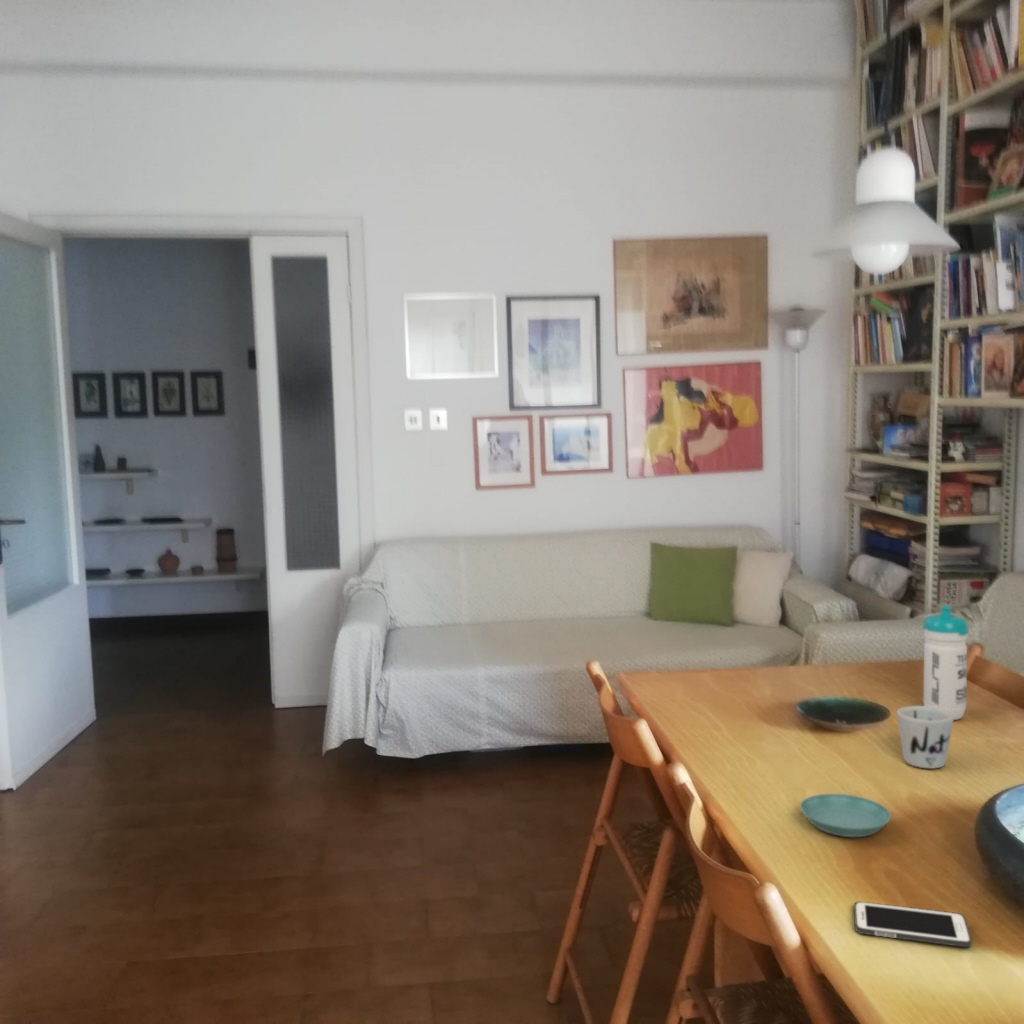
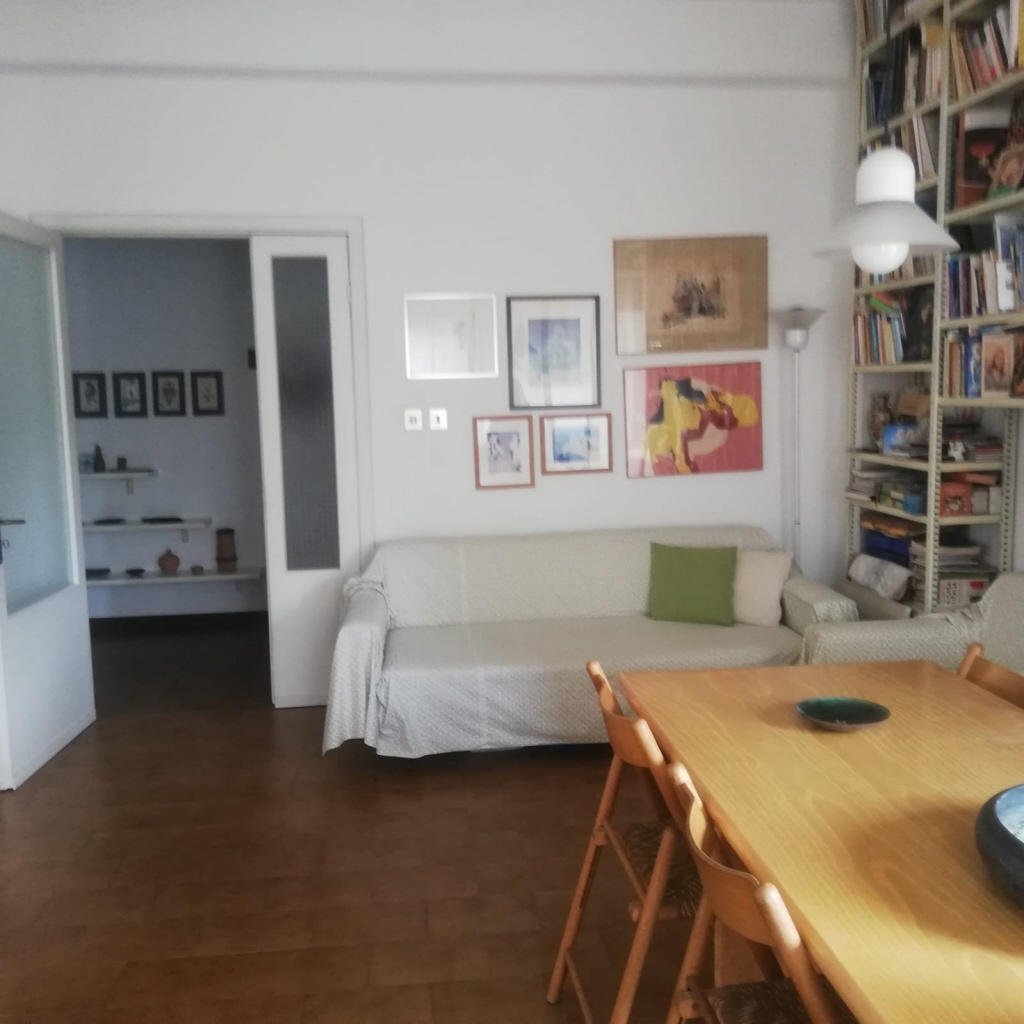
- cell phone [853,901,973,948]
- saucer [799,793,892,838]
- water bottle [922,605,970,721]
- mug [896,705,955,770]
